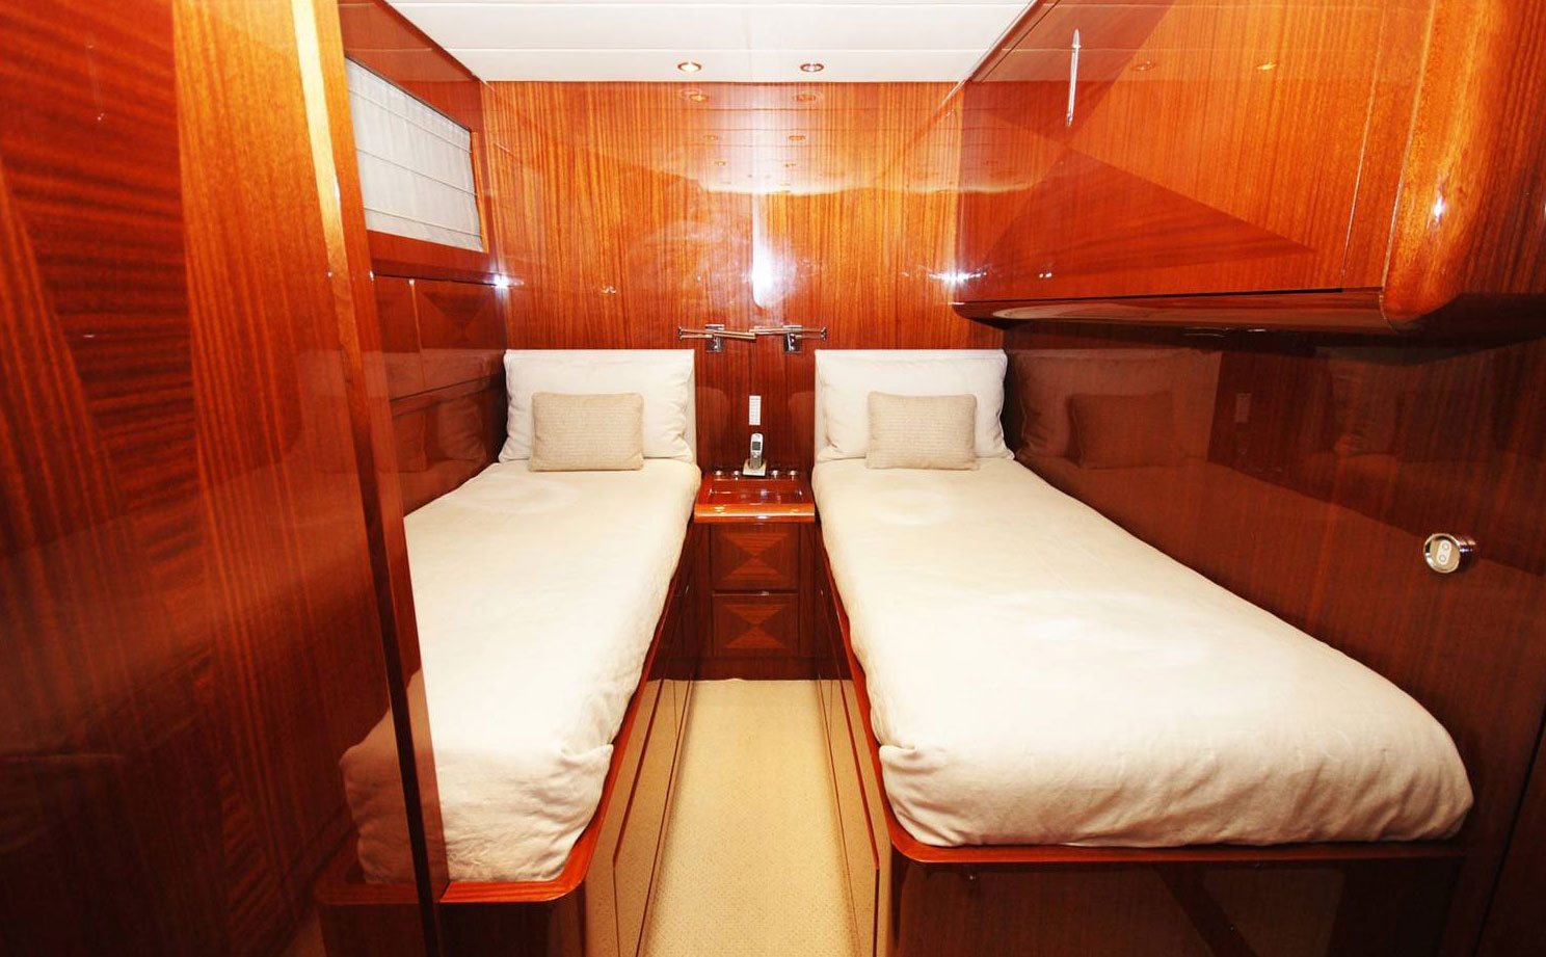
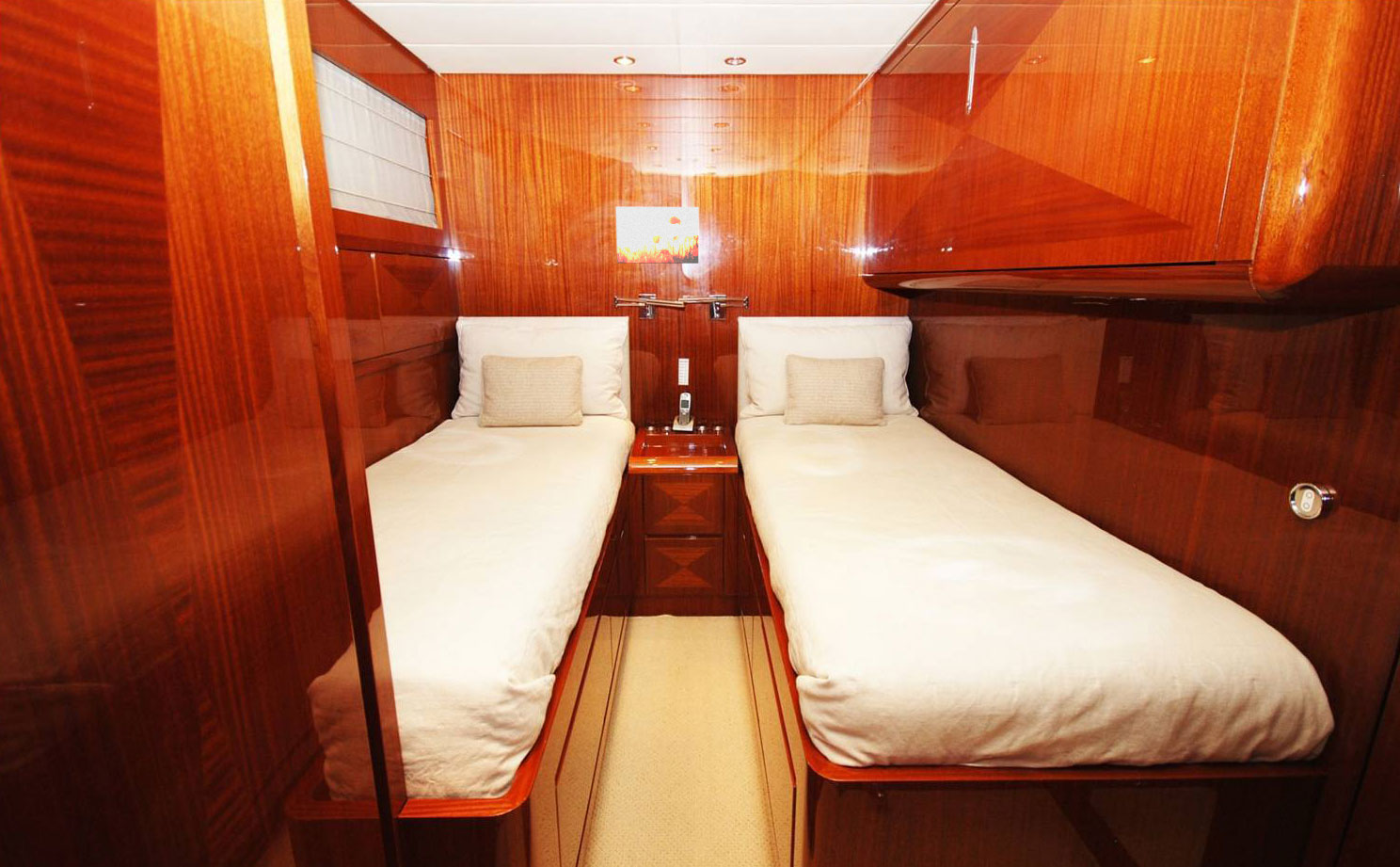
+ wall art [615,206,699,265]
